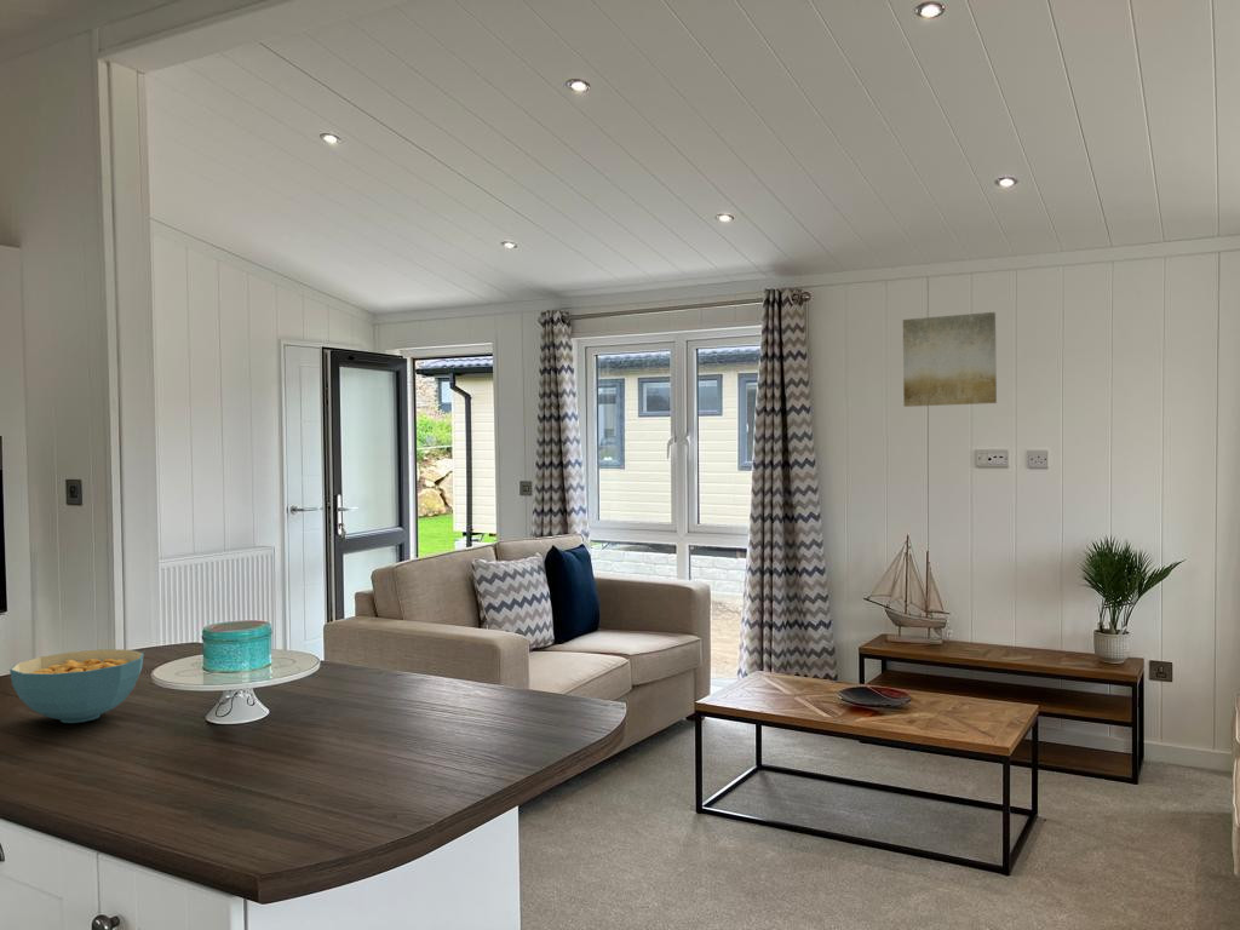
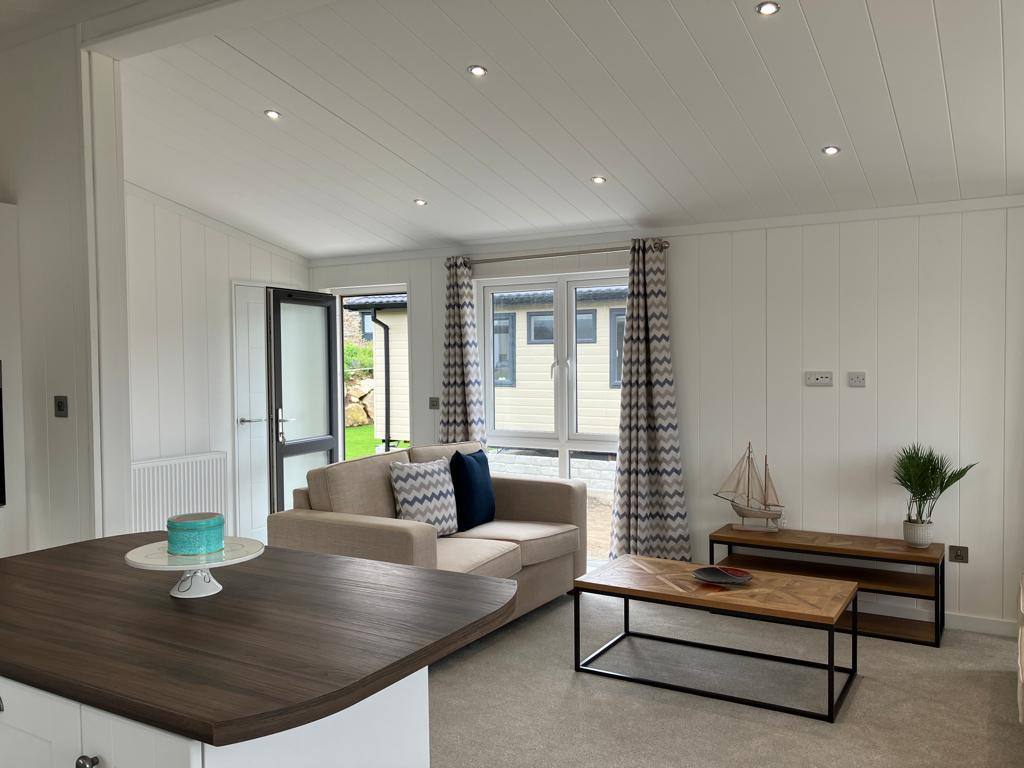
- wall art [902,311,998,408]
- cereal bowl [8,648,145,724]
